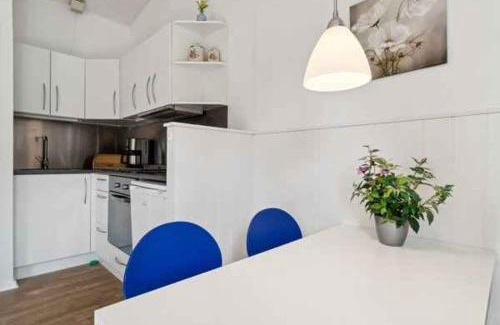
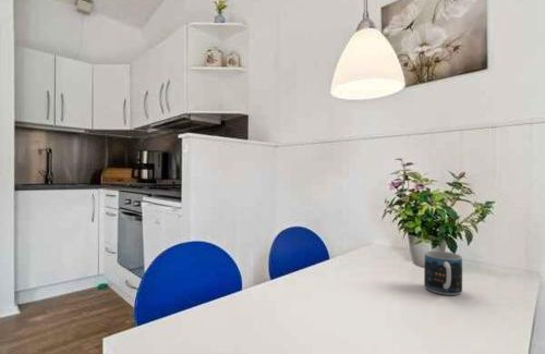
+ mug [423,249,463,296]
